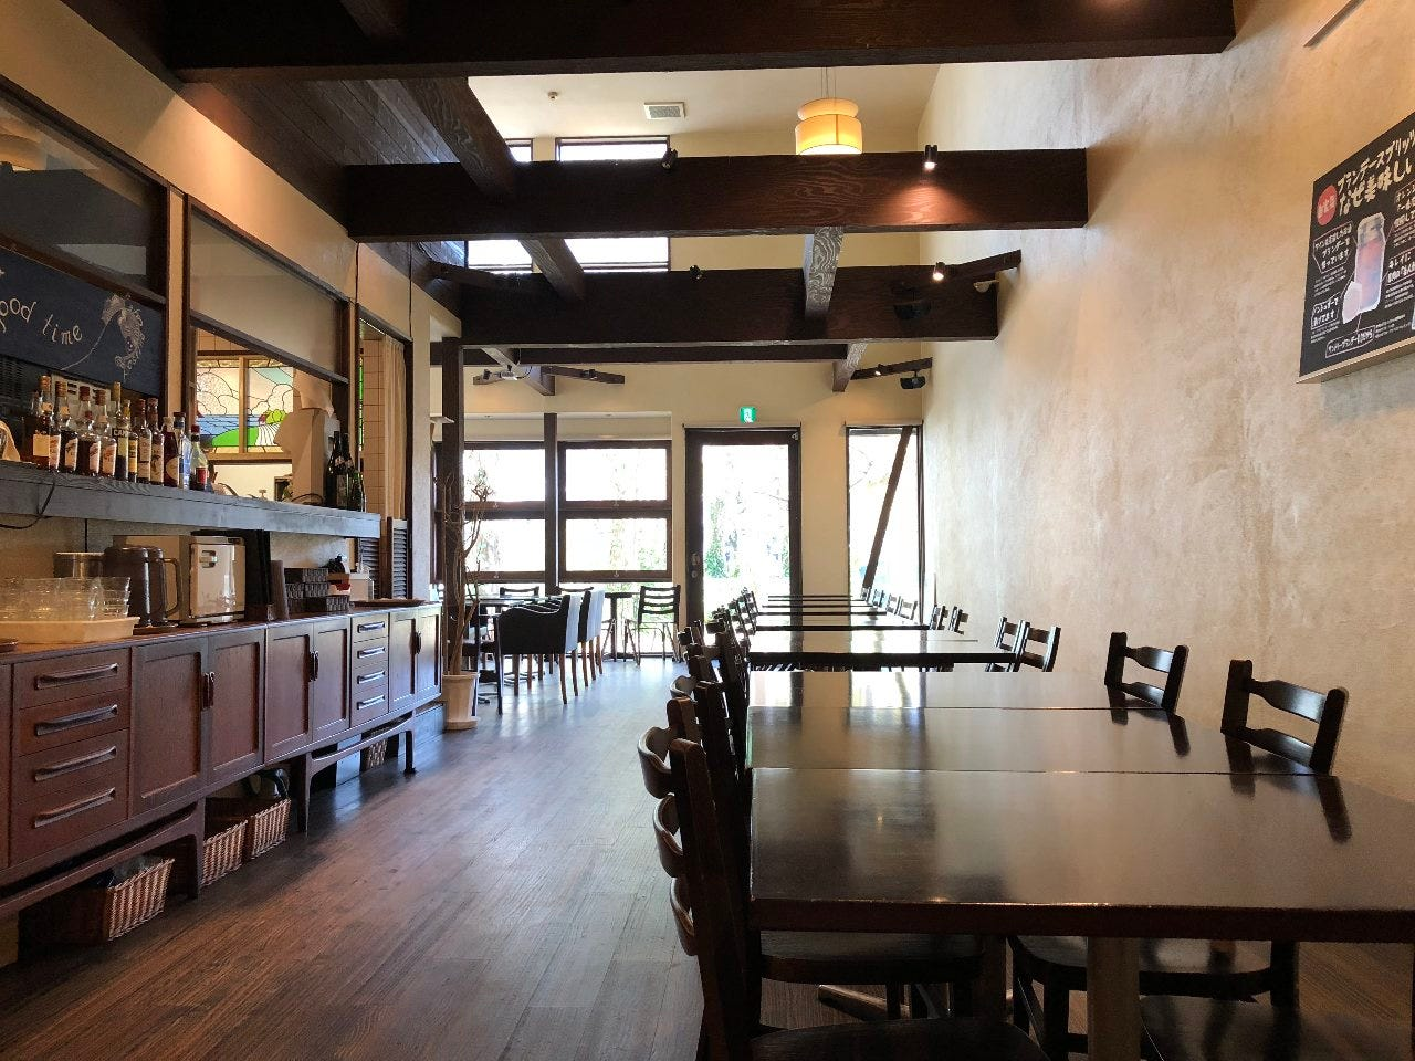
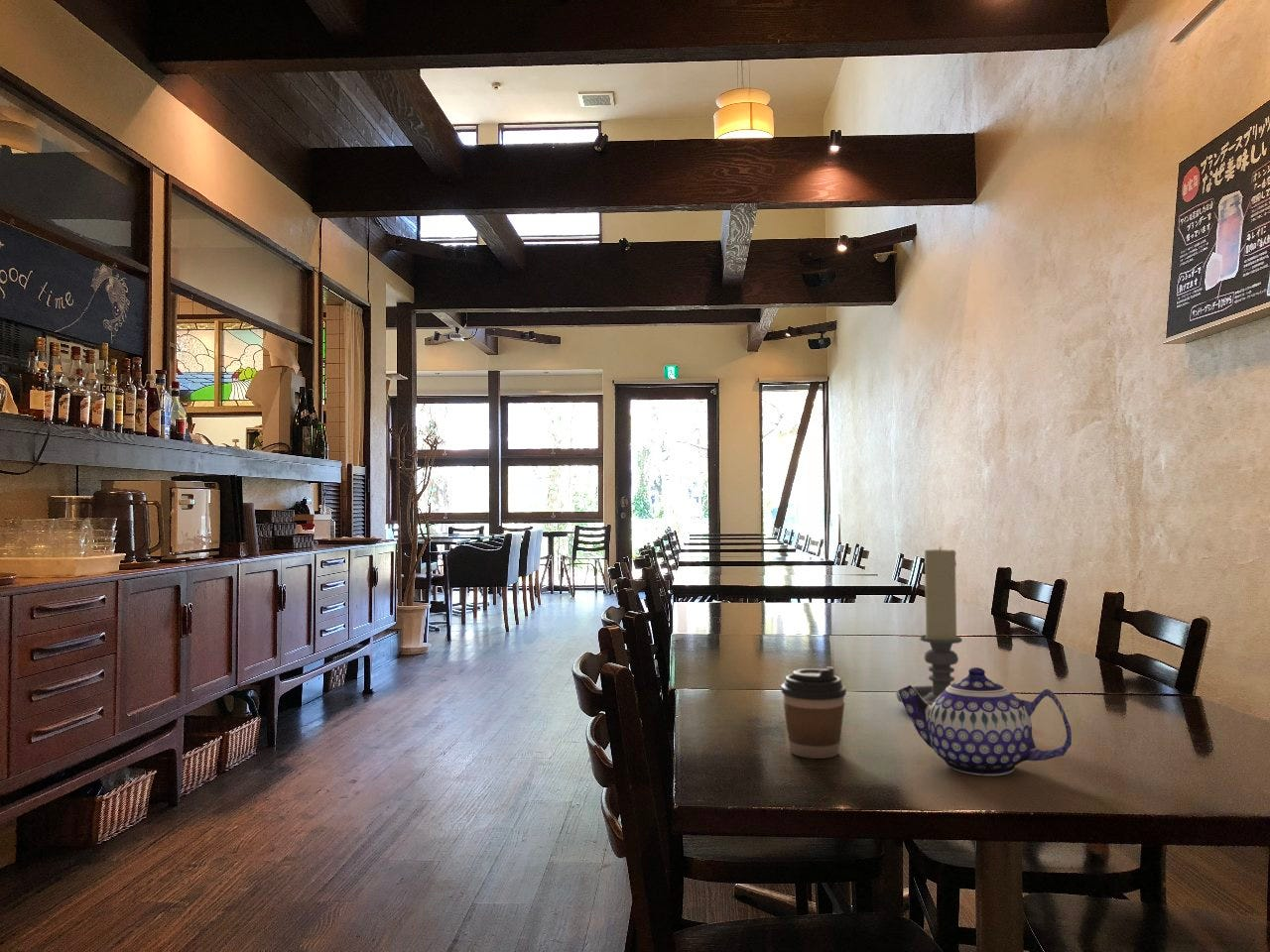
+ teapot [897,666,1073,776]
+ coffee cup [780,666,847,760]
+ candle holder [895,545,963,706]
